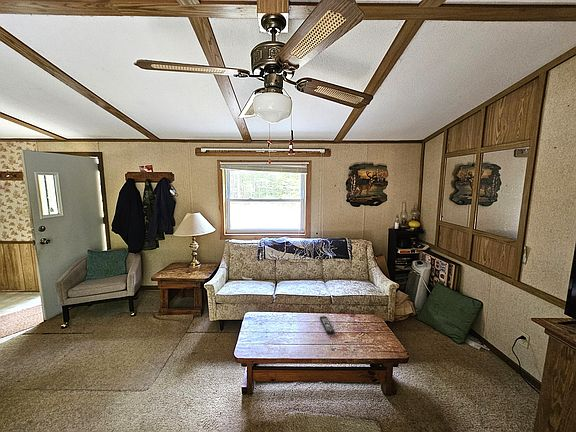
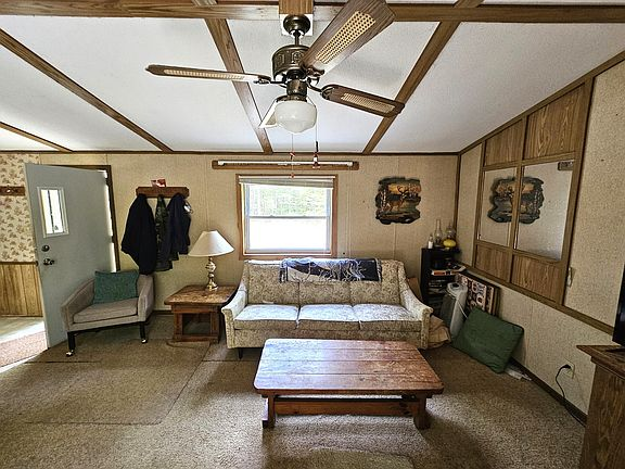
- remote control [318,315,335,335]
